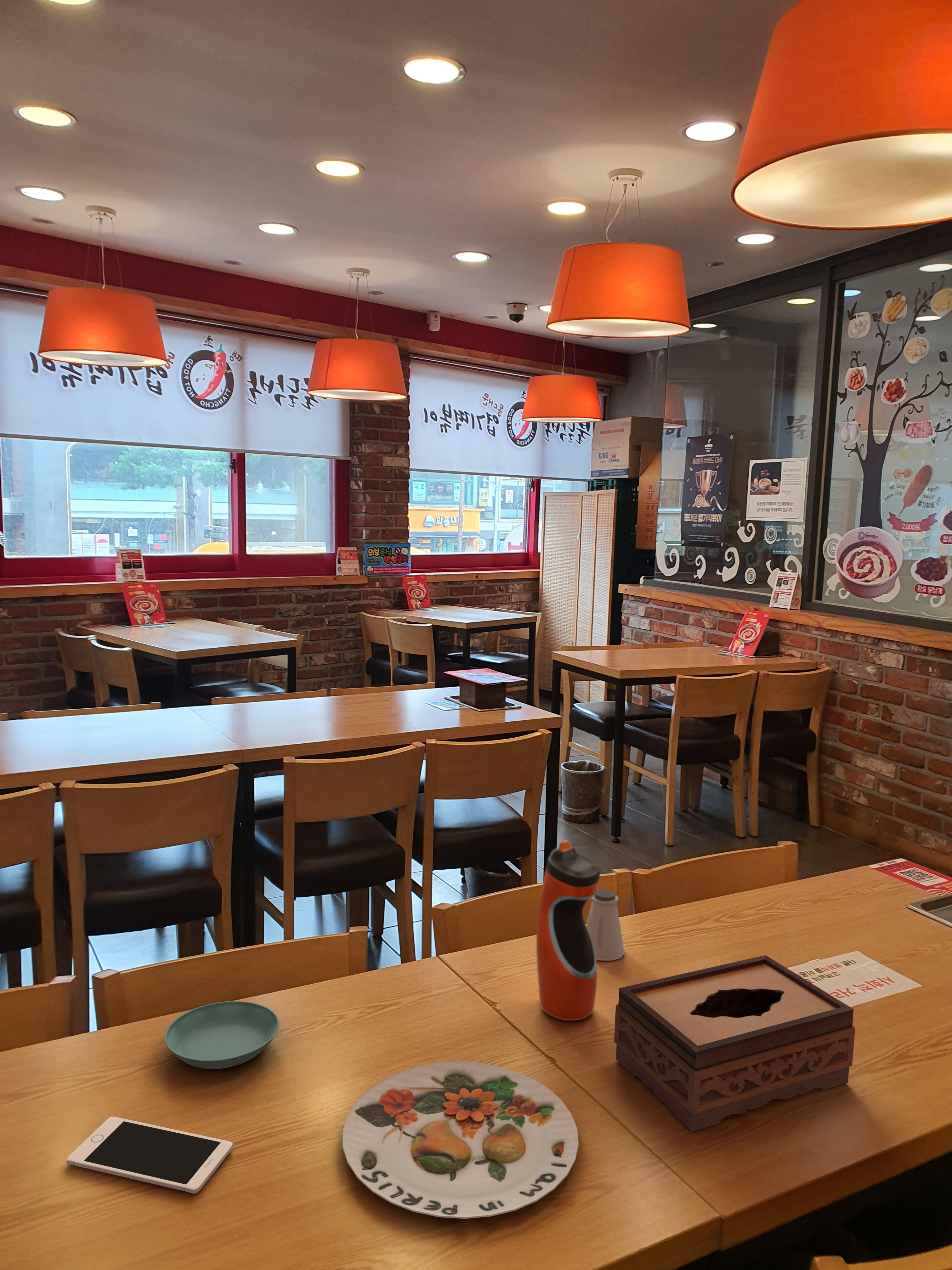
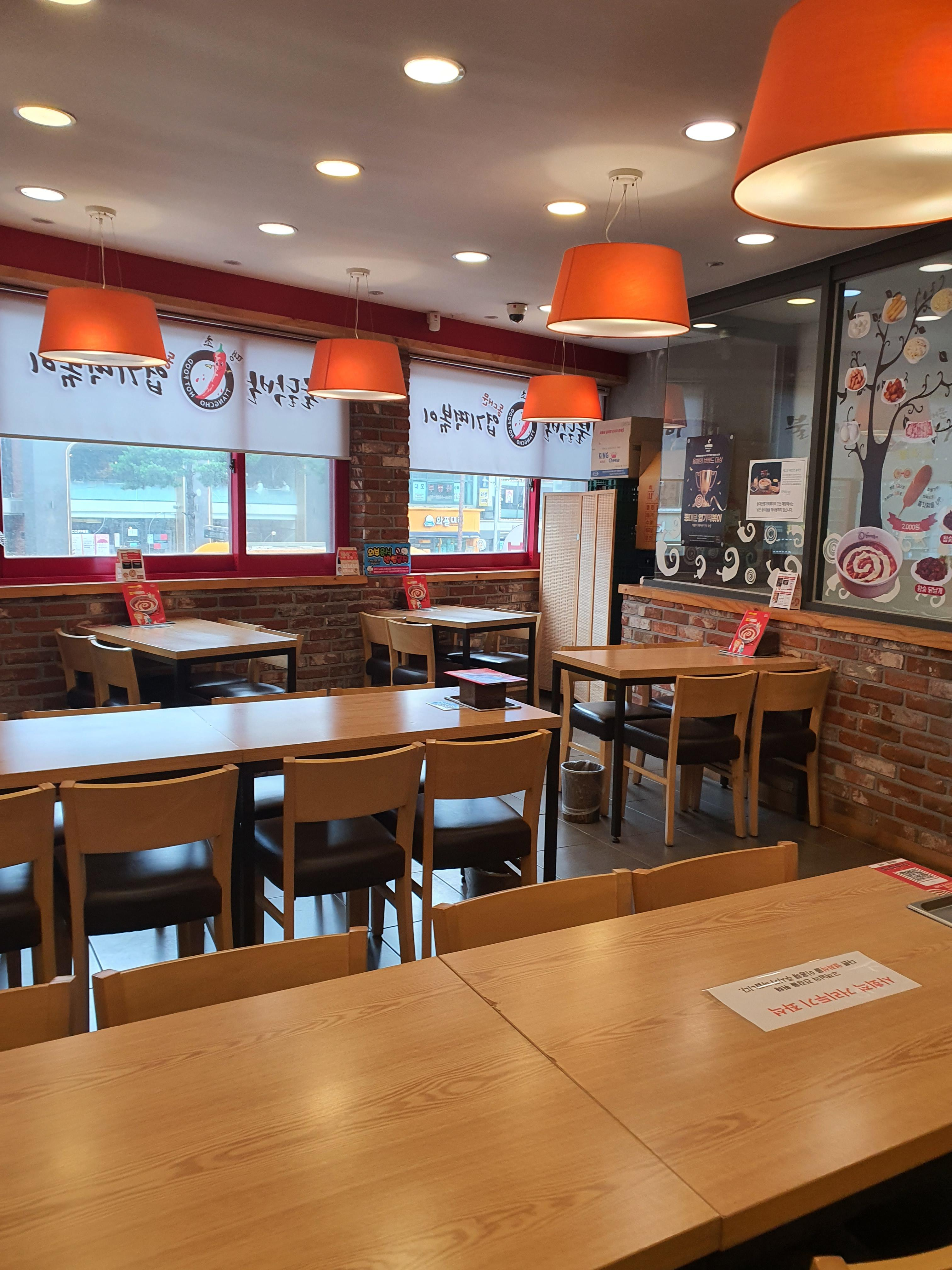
- saltshaker [586,889,625,961]
- tissue box [614,955,855,1132]
- saucer [164,1001,280,1069]
- water bottle [536,840,601,1021]
- plate [342,1061,579,1219]
- cell phone [66,1116,233,1194]
